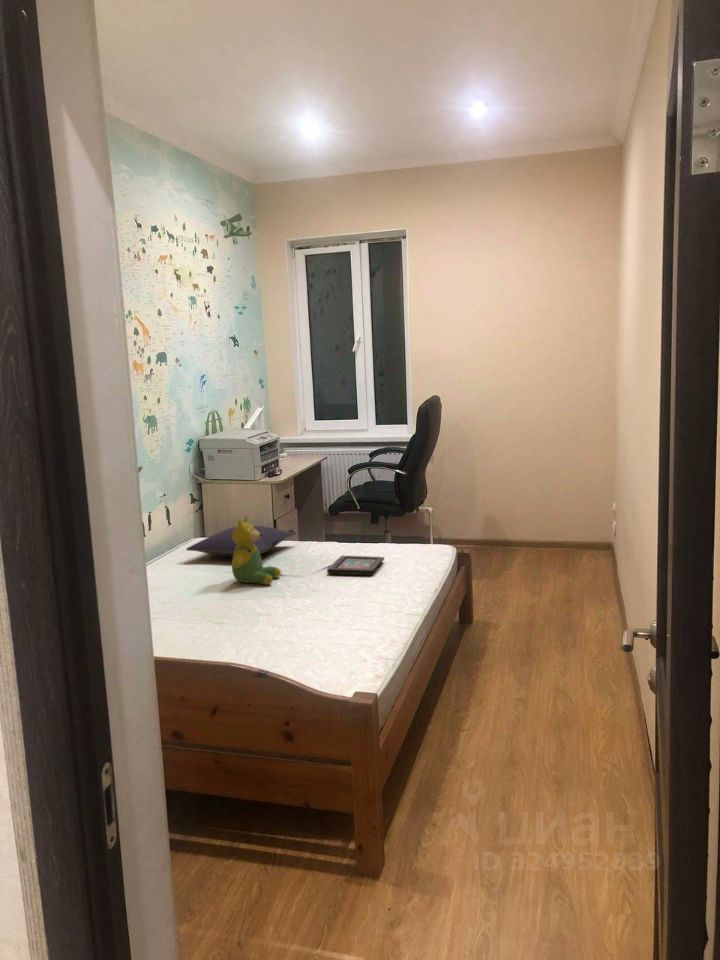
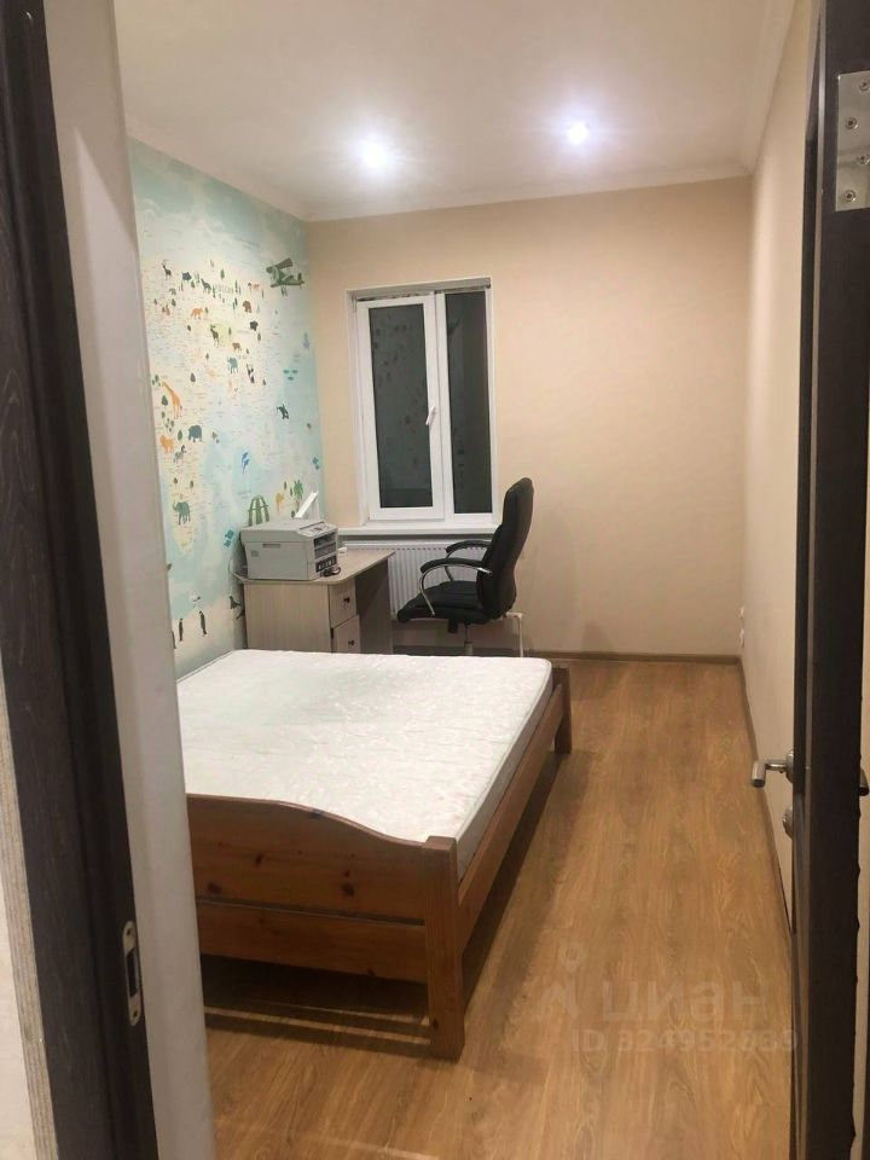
- religious icon [326,555,385,577]
- teddy bear [231,514,282,586]
- pillow [185,525,297,558]
